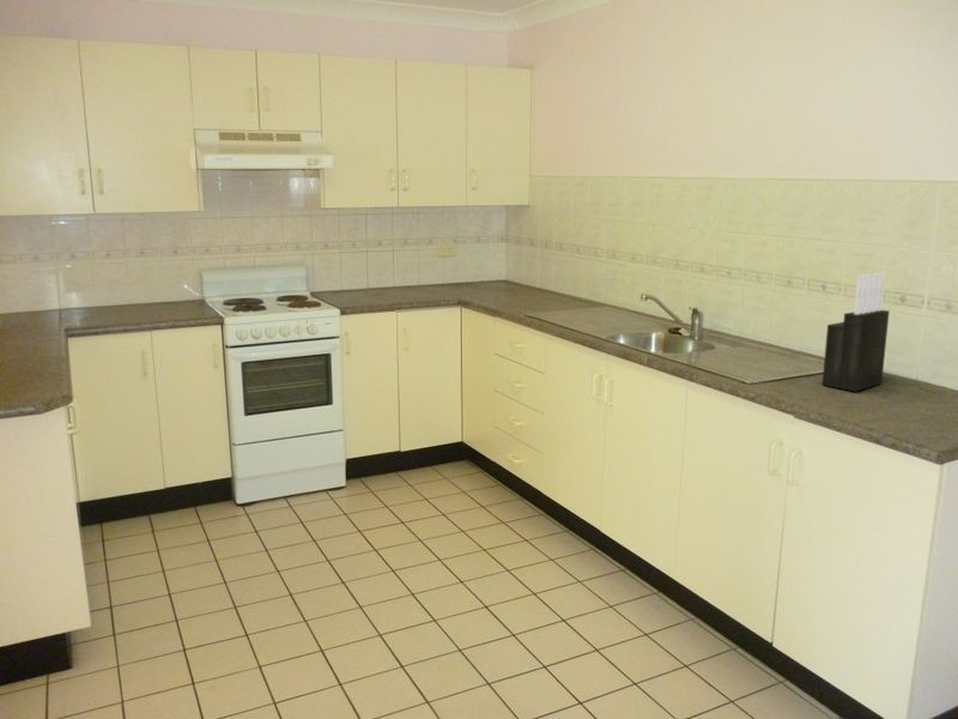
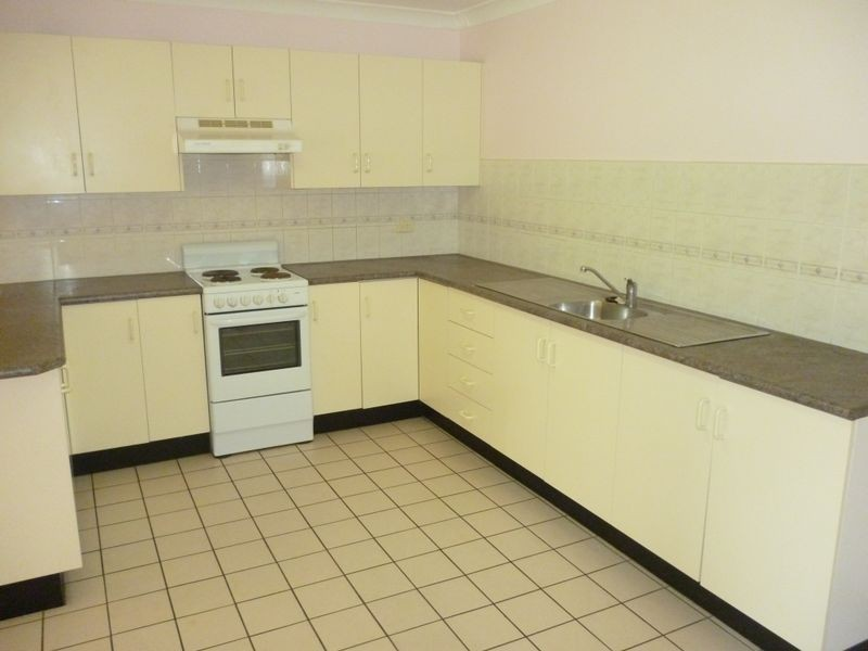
- knife block [821,272,891,392]
